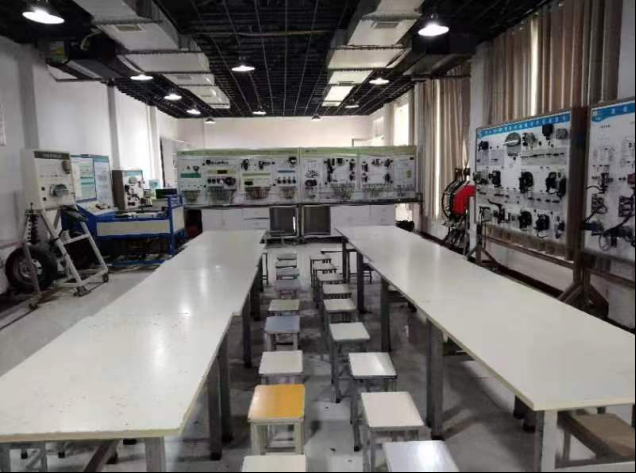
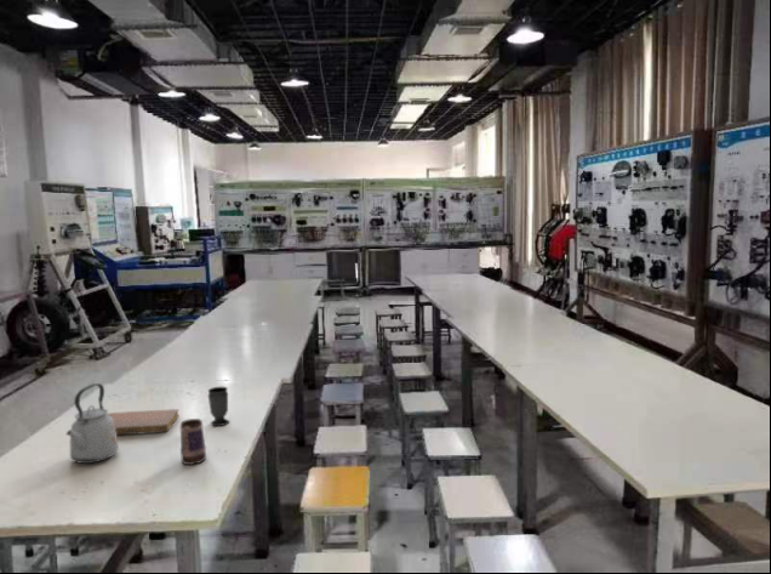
+ mug [179,417,207,466]
+ kettle [65,382,120,465]
+ notebook [107,408,181,436]
+ cup [207,386,230,427]
